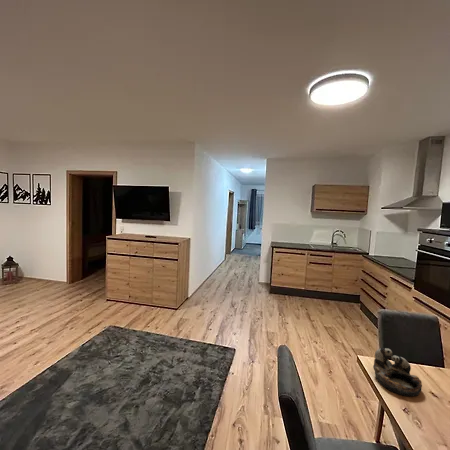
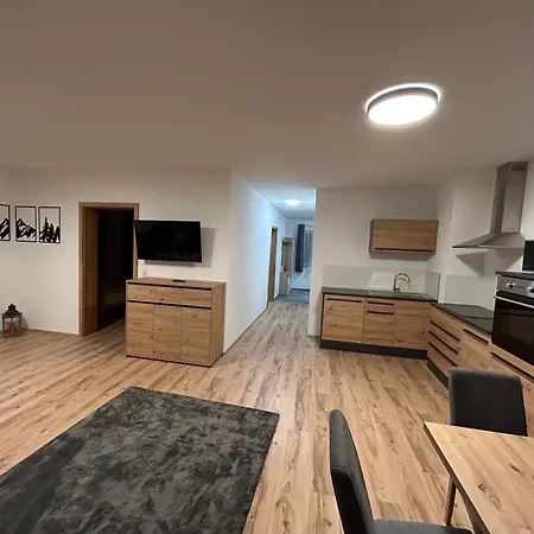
- bowl [372,347,423,397]
